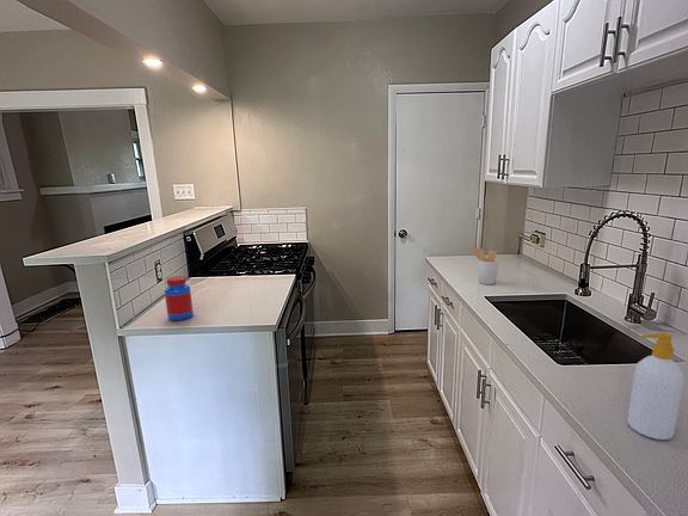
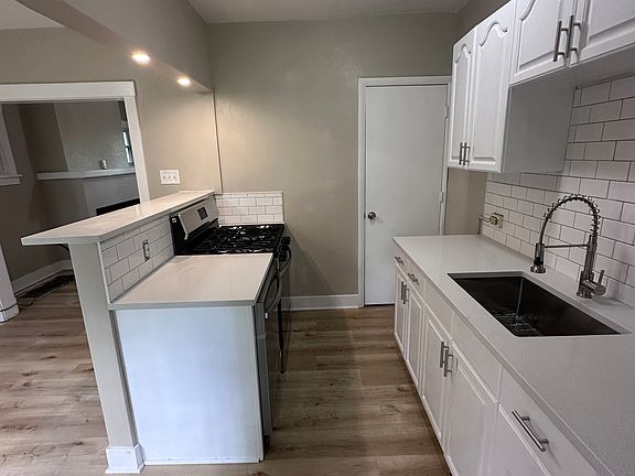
- soap bottle [626,331,686,441]
- utensil holder [469,246,499,285]
- jar [164,275,195,321]
